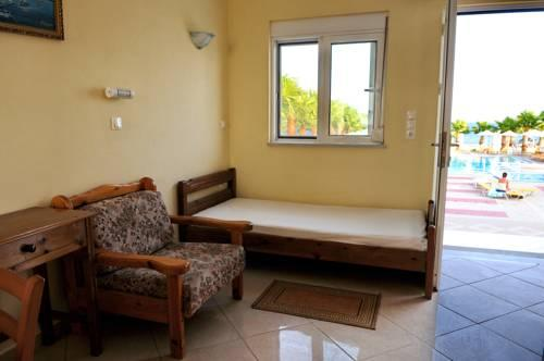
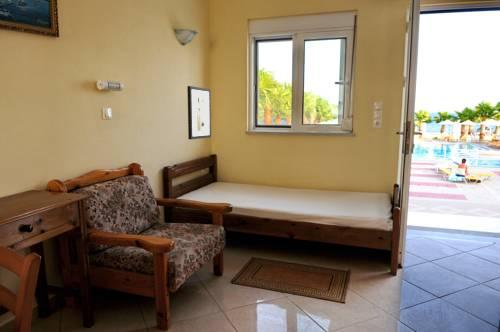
+ wall art [186,85,212,140]
